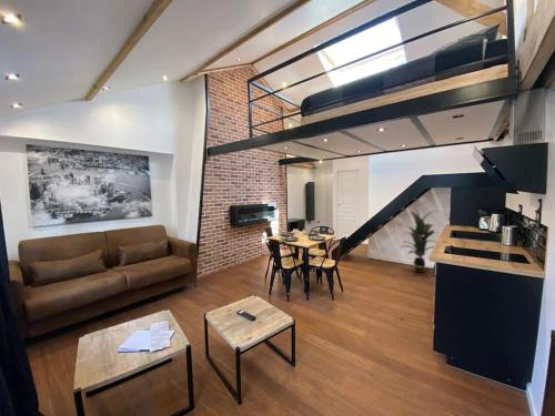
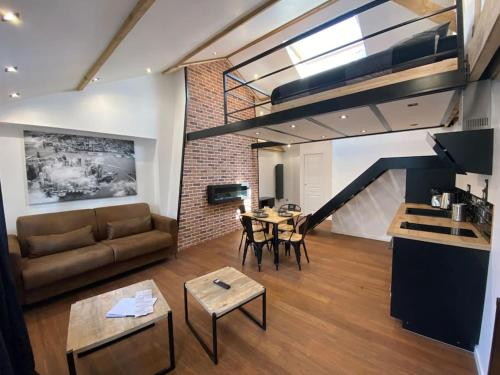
- indoor plant [400,205,441,274]
